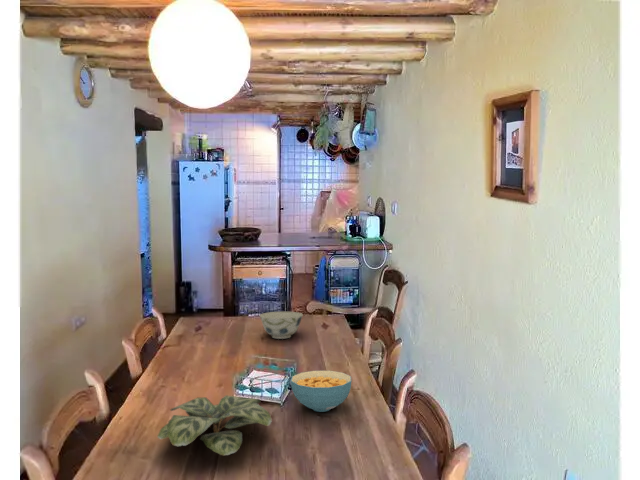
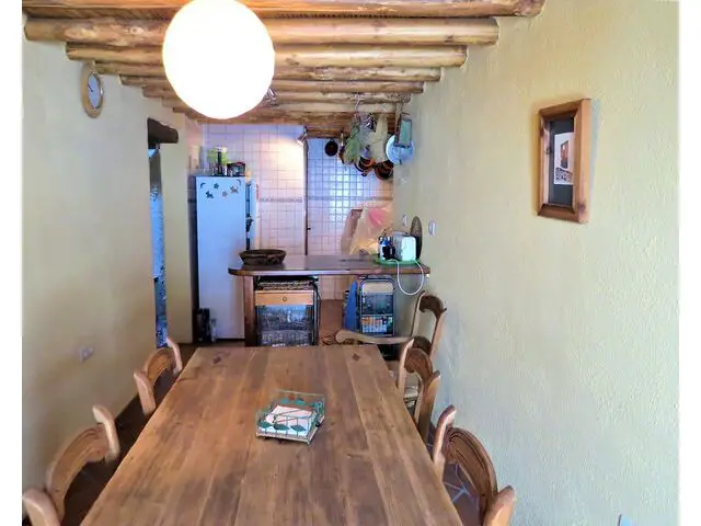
- bowl [259,311,304,340]
- plant [156,395,273,456]
- cereal bowl [290,370,352,413]
